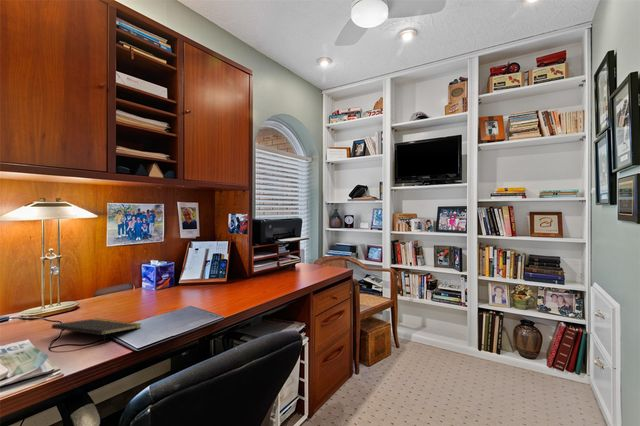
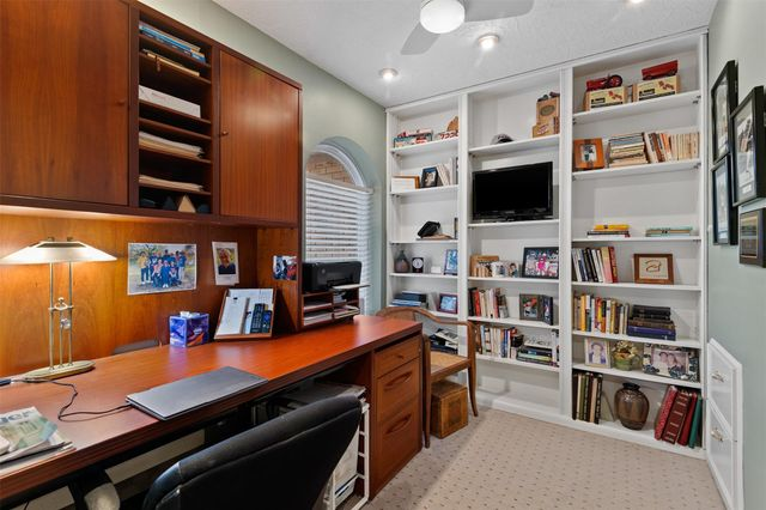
- notepad [51,318,142,345]
